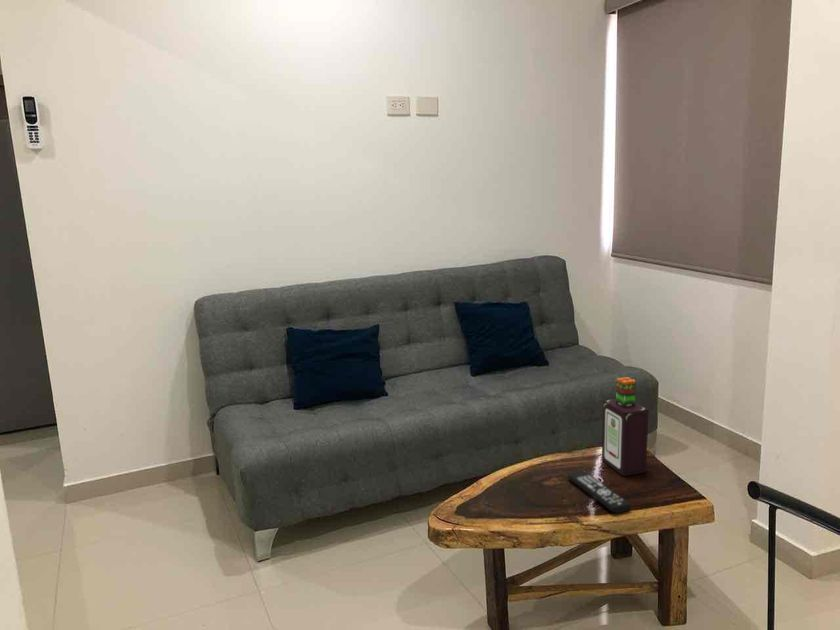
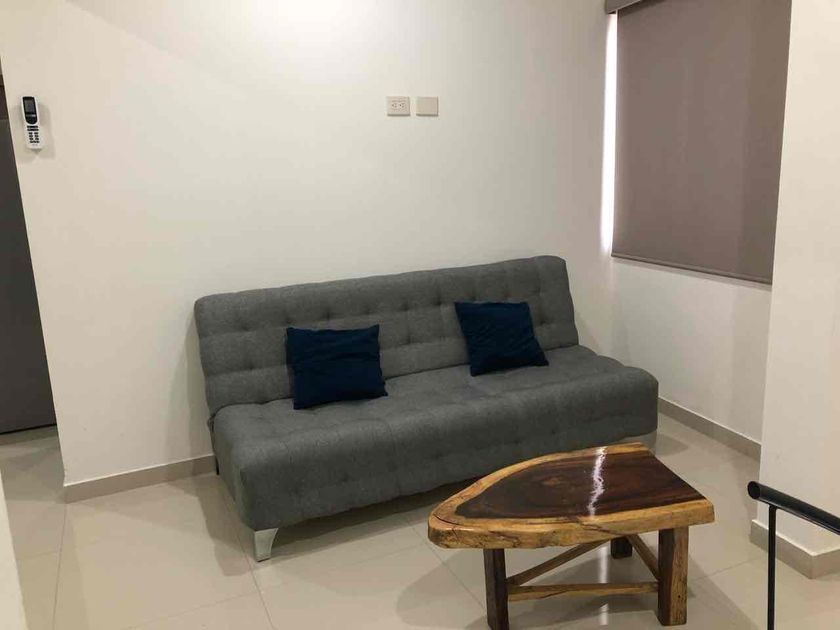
- bottle [601,376,650,477]
- remote control [567,469,632,514]
